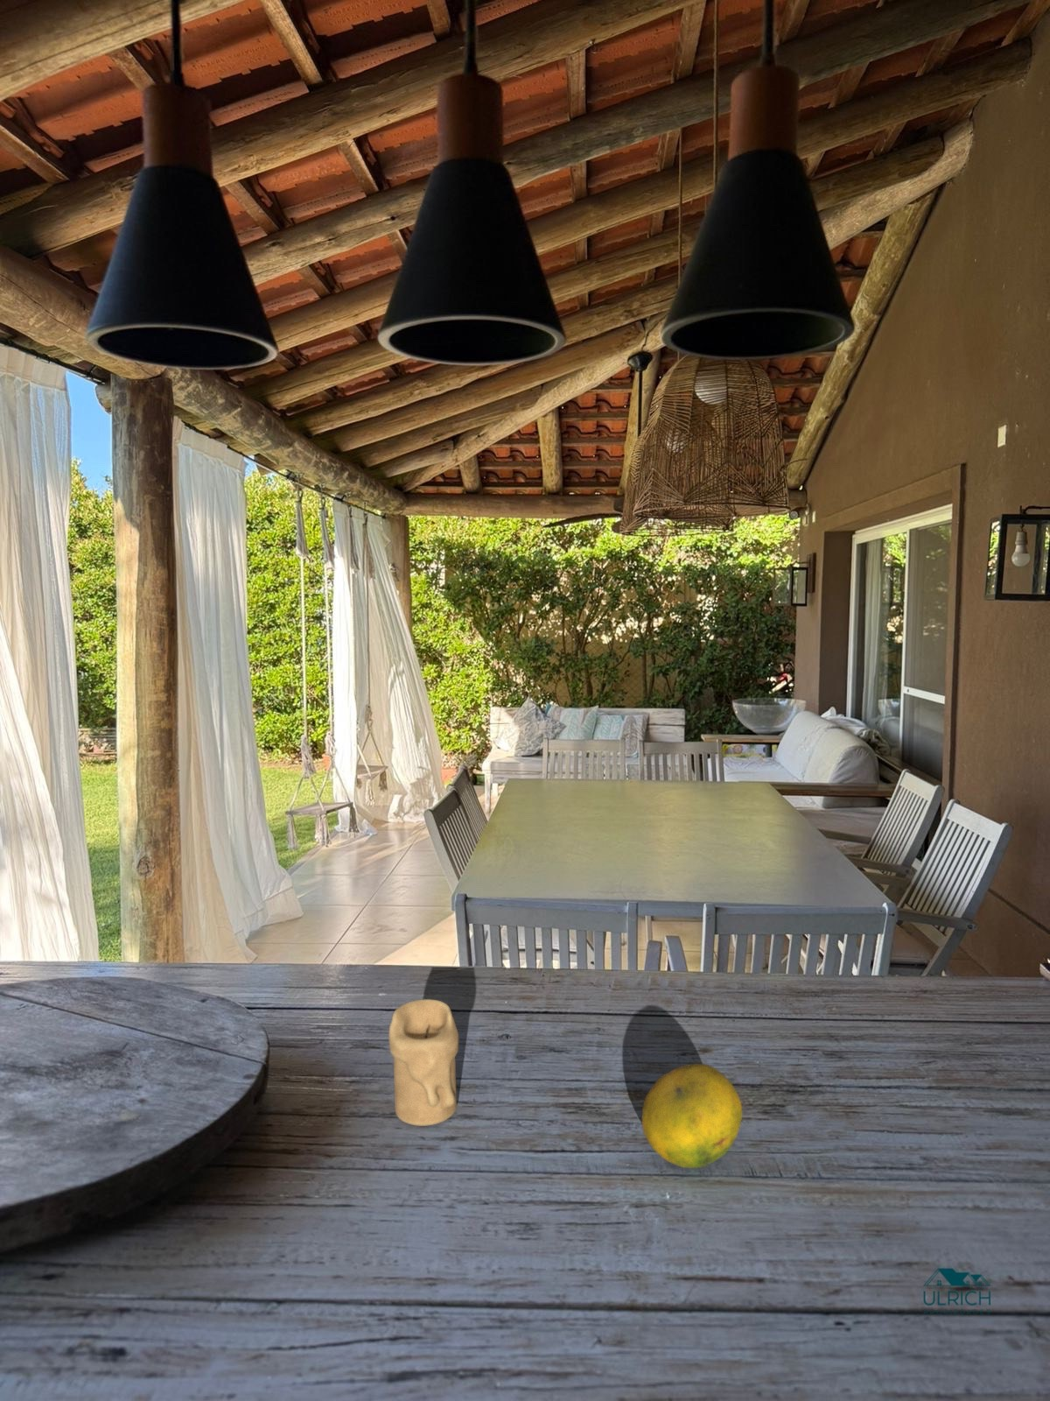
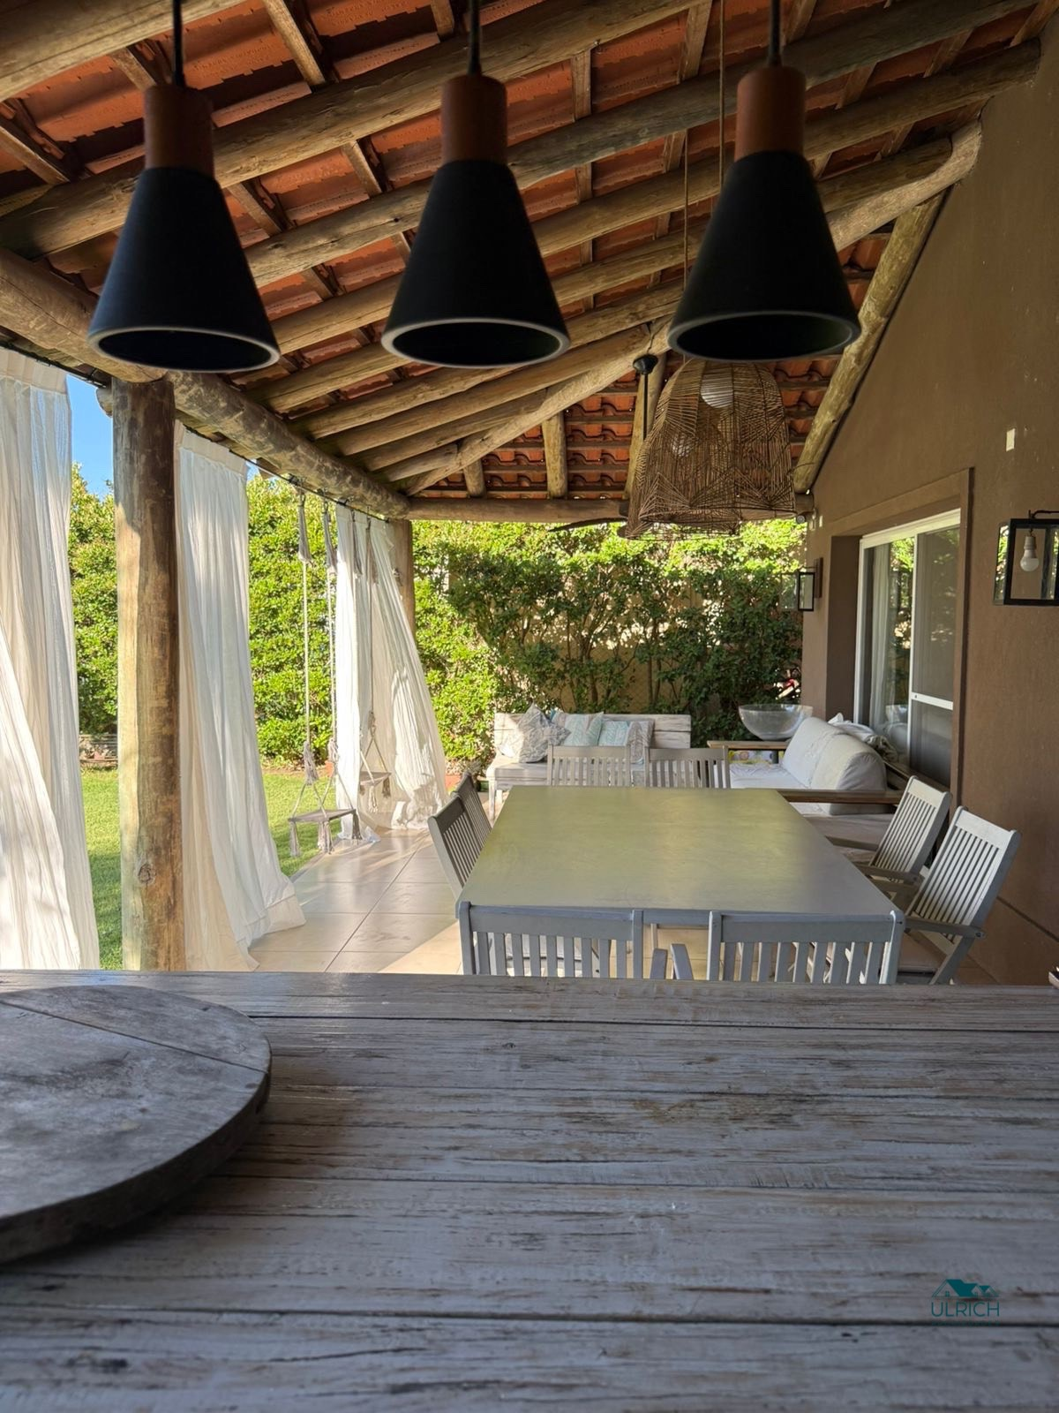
- fruit [641,1063,743,1169]
- candle [387,998,460,1127]
